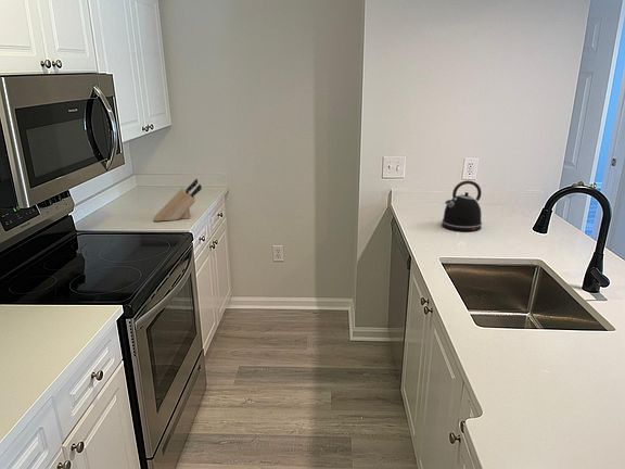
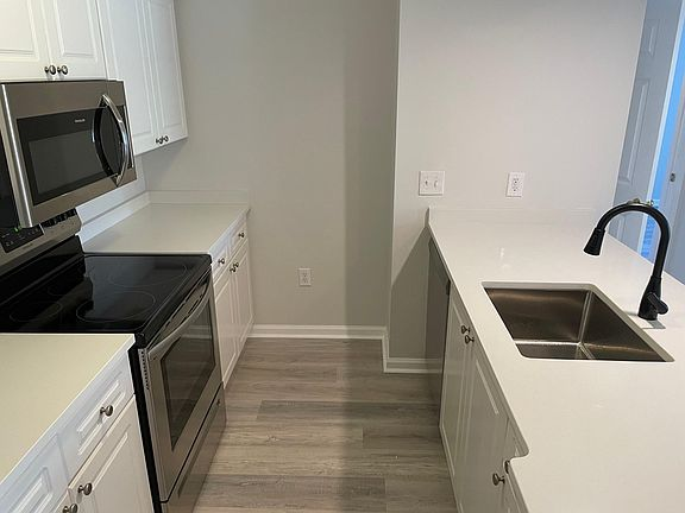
- kettle [441,179,483,232]
- knife block [153,178,203,223]
